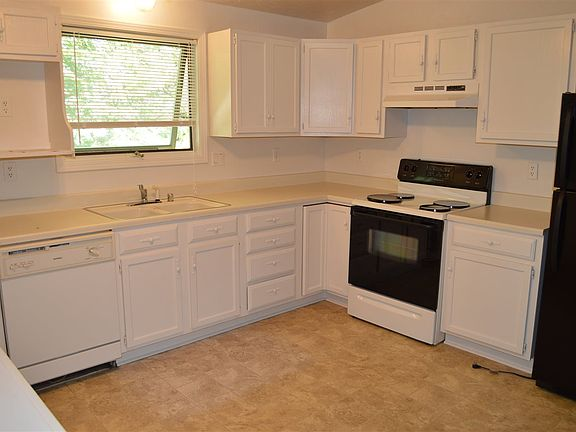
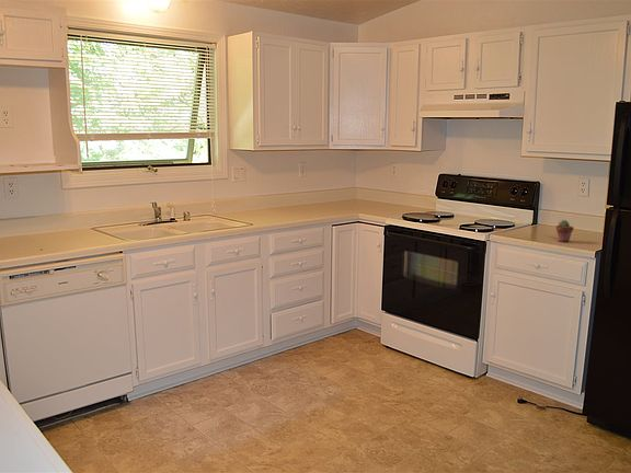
+ potted succulent [555,219,575,243]
